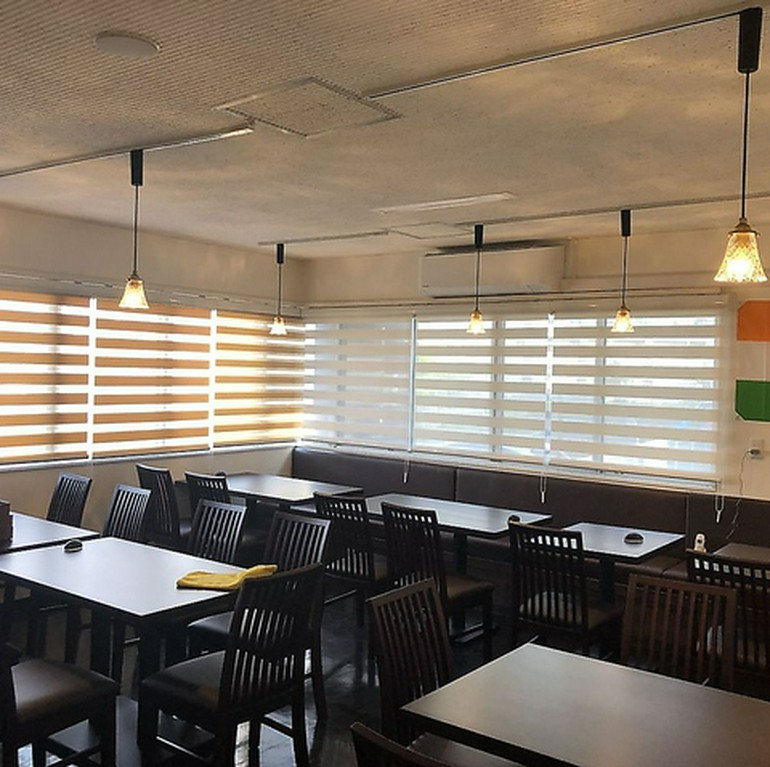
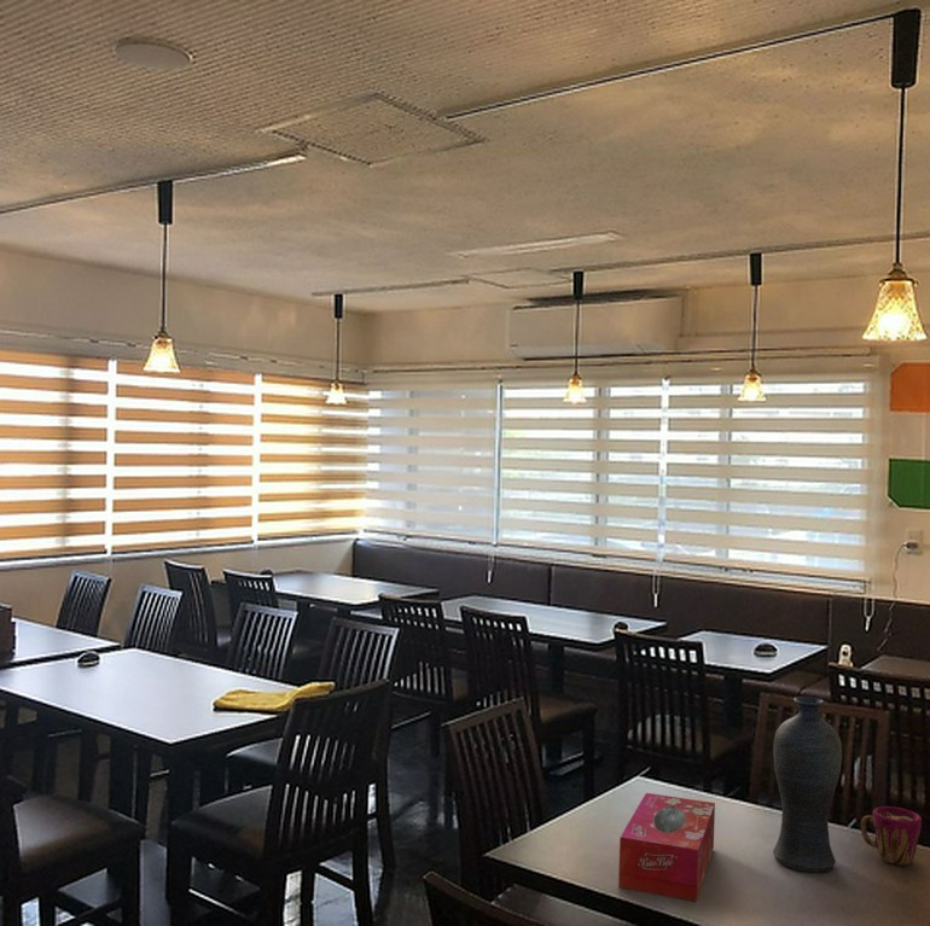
+ vase [772,695,843,873]
+ tissue box [617,792,716,903]
+ cup [860,805,923,866]
